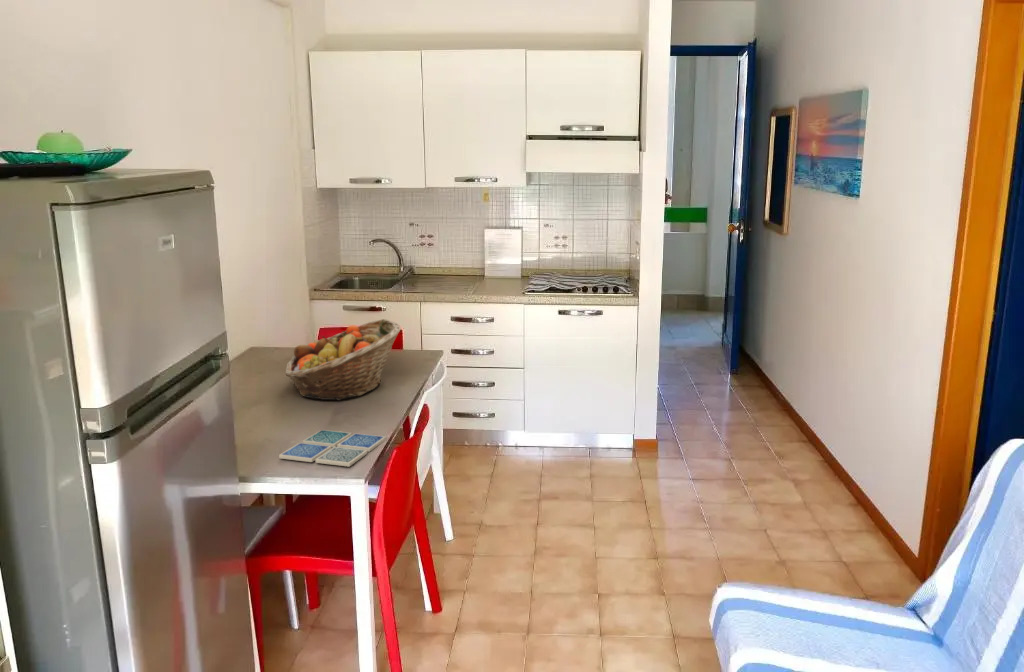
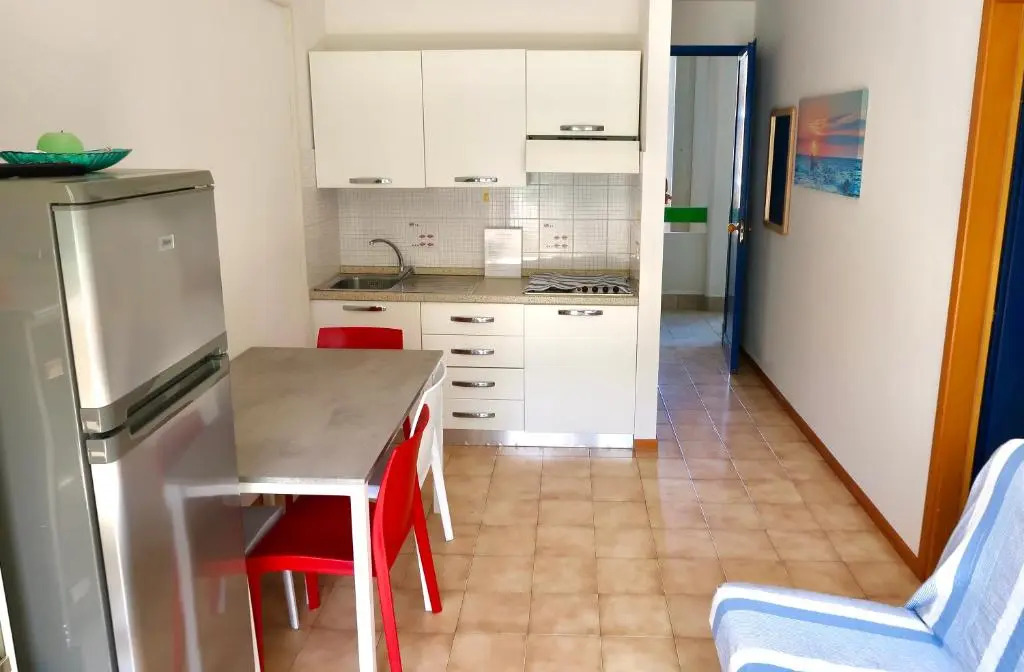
- drink coaster [278,429,387,468]
- fruit basket [284,318,402,401]
